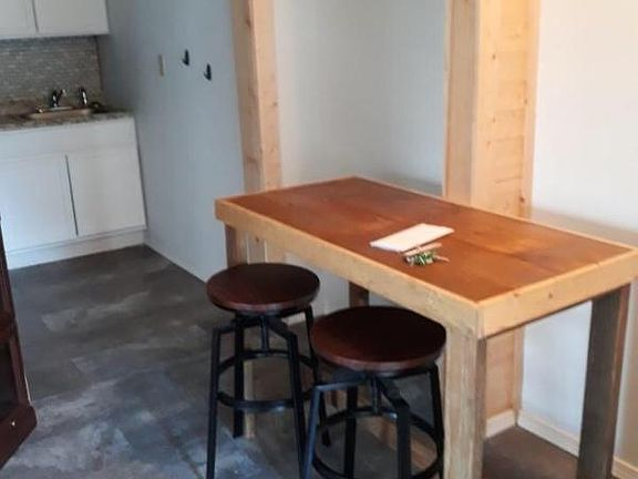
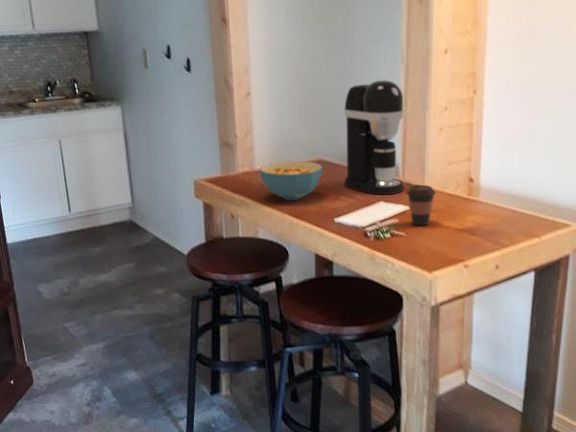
+ cereal bowl [259,160,323,201]
+ coffee cup [406,184,437,226]
+ coffee maker [343,79,405,195]
